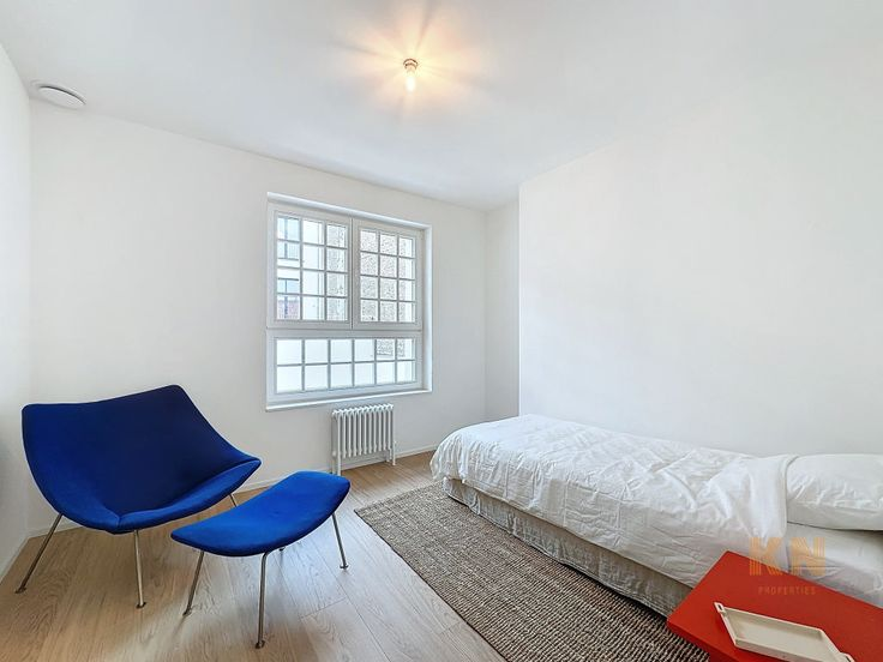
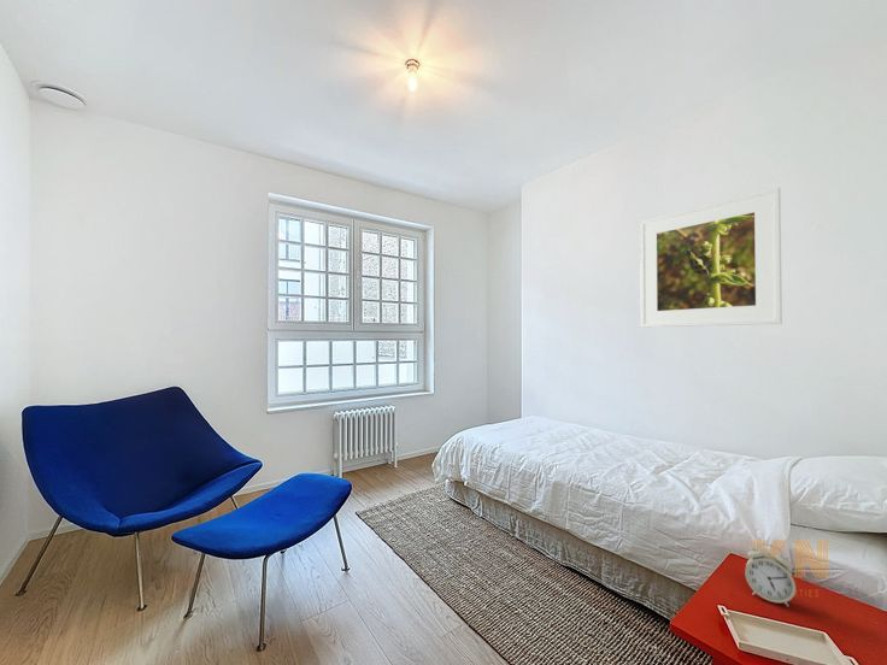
+ alarm clock [744,542,797,607]
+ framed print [639,186,783,329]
